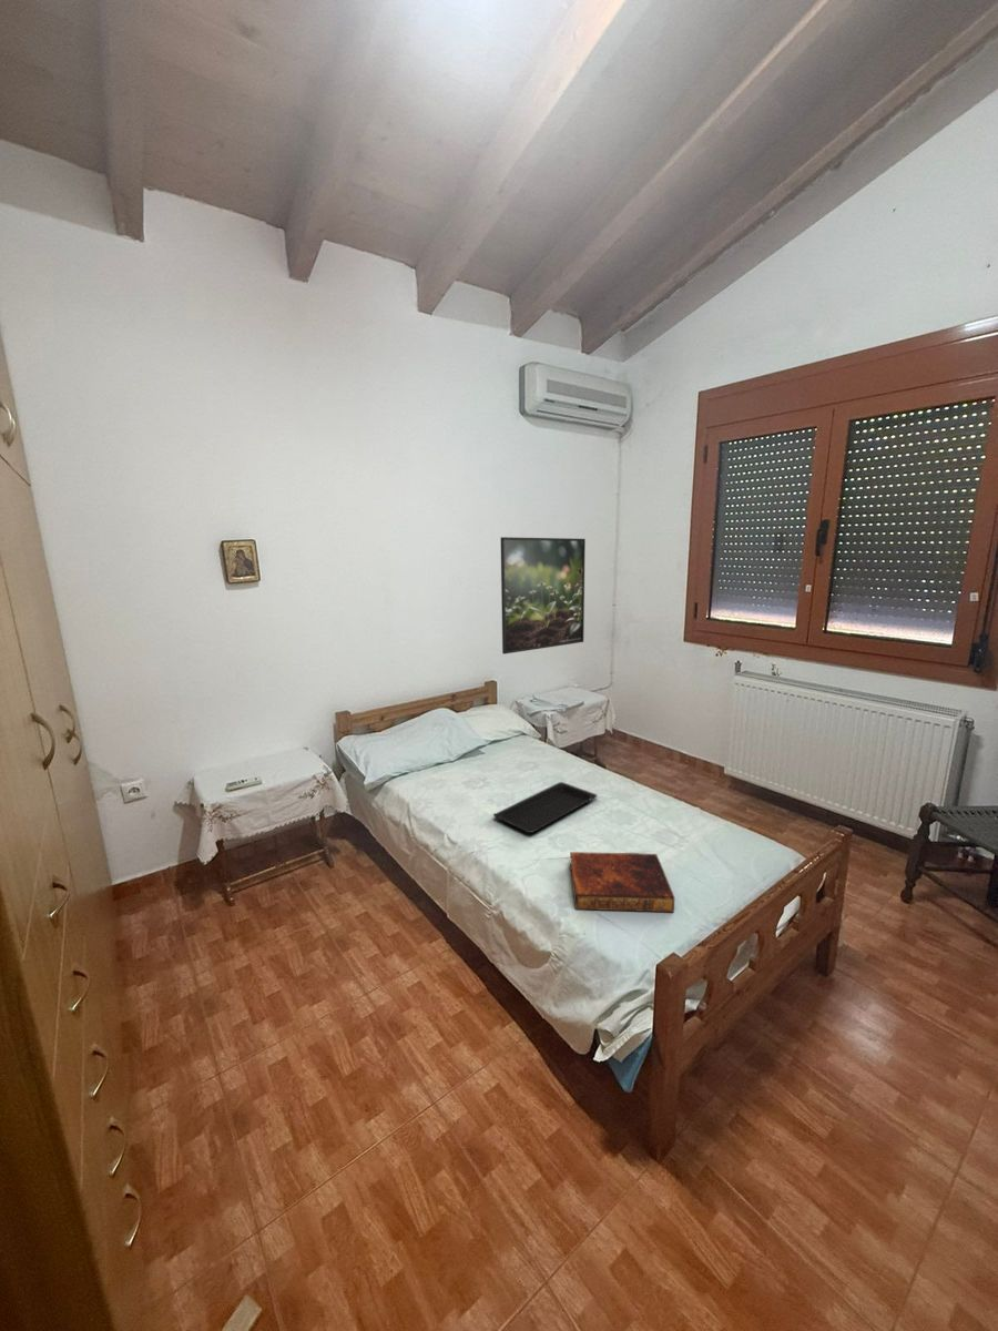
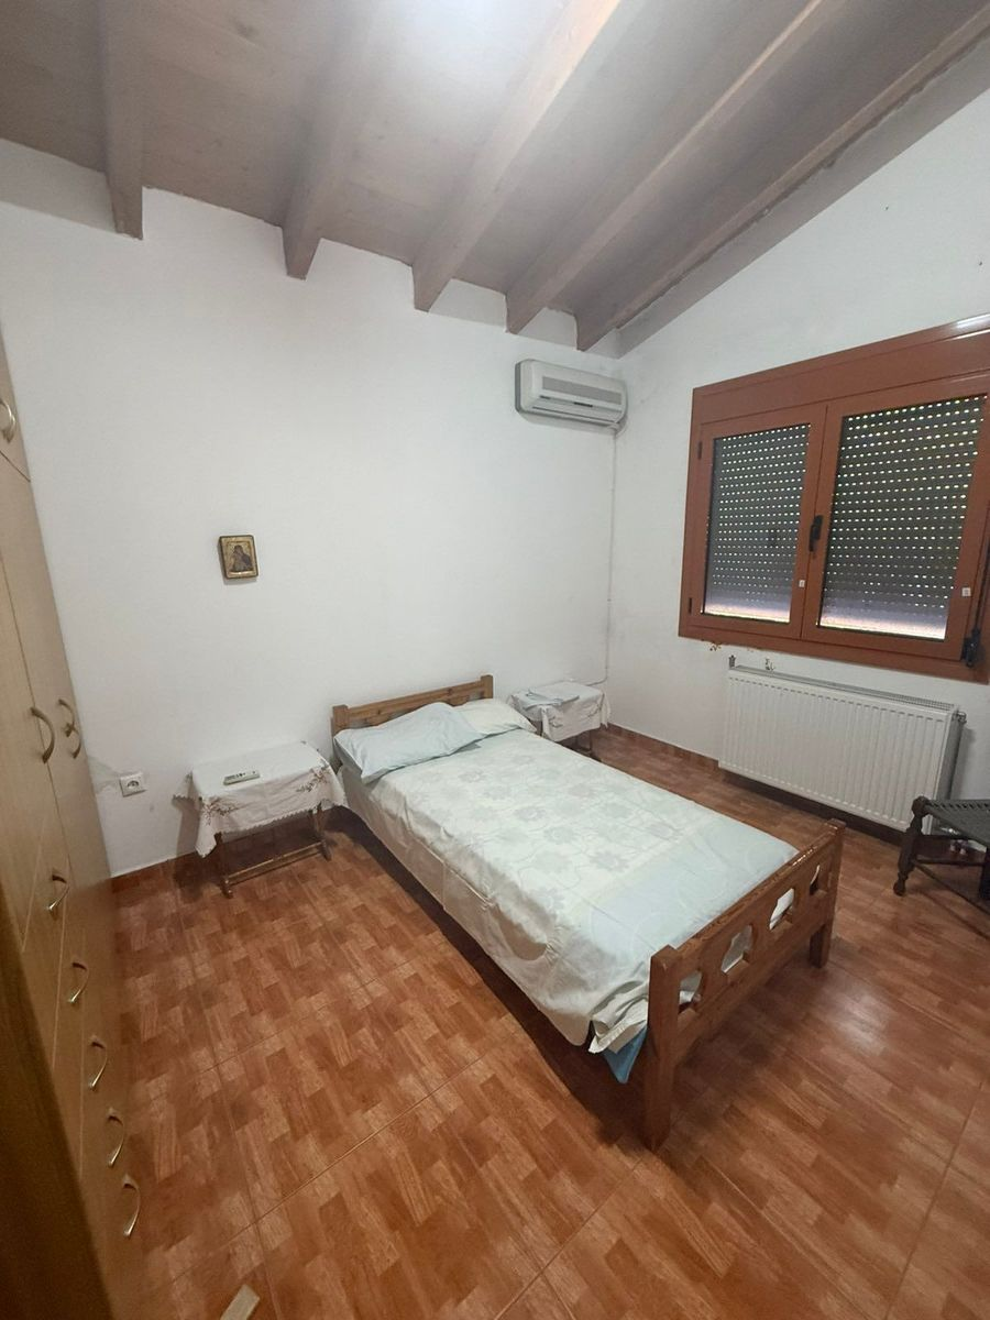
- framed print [499,536,587,656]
- serving tray [492,781,599,834]
- book [569,851,675,913]
